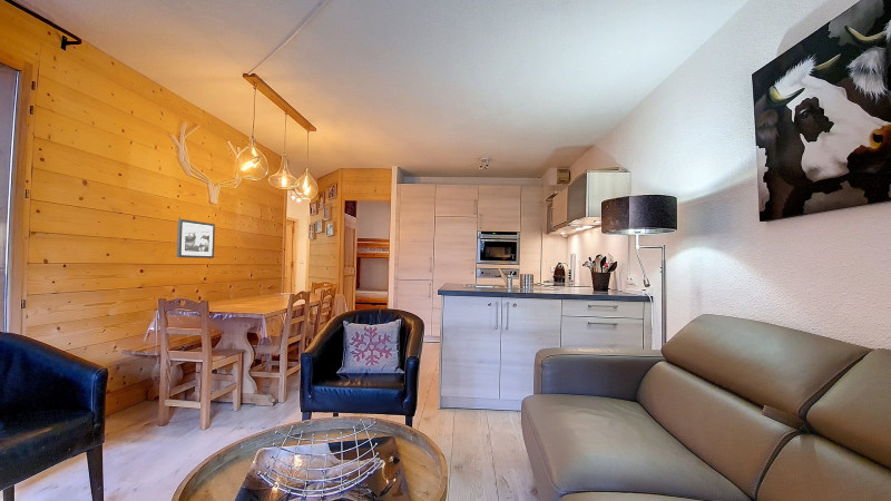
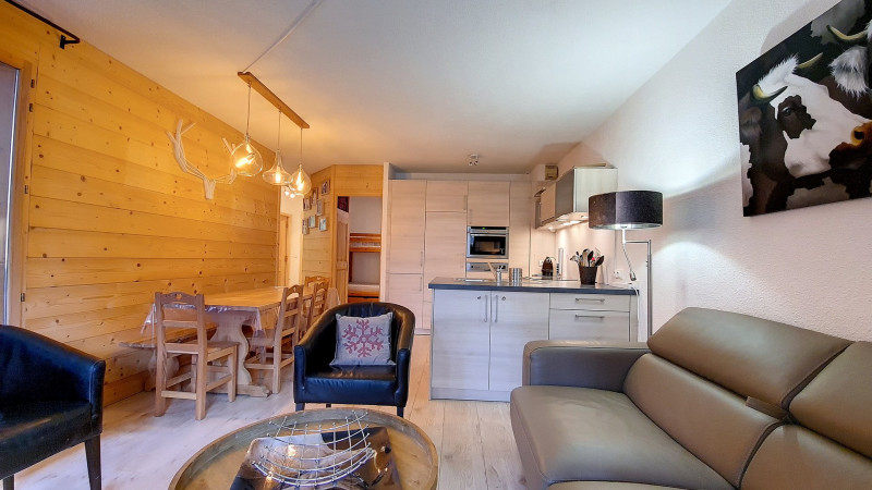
- picture frame [176,218,216,259]
